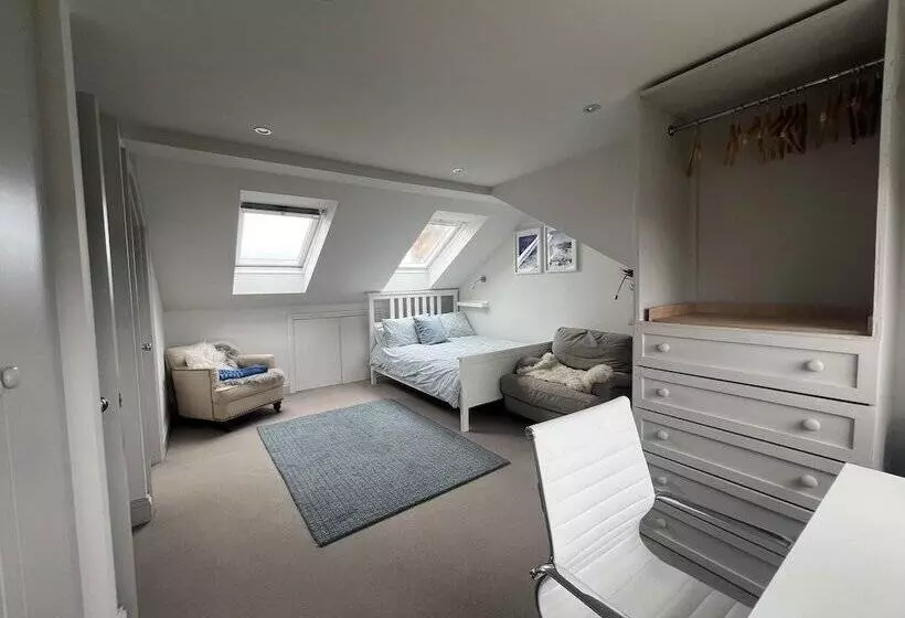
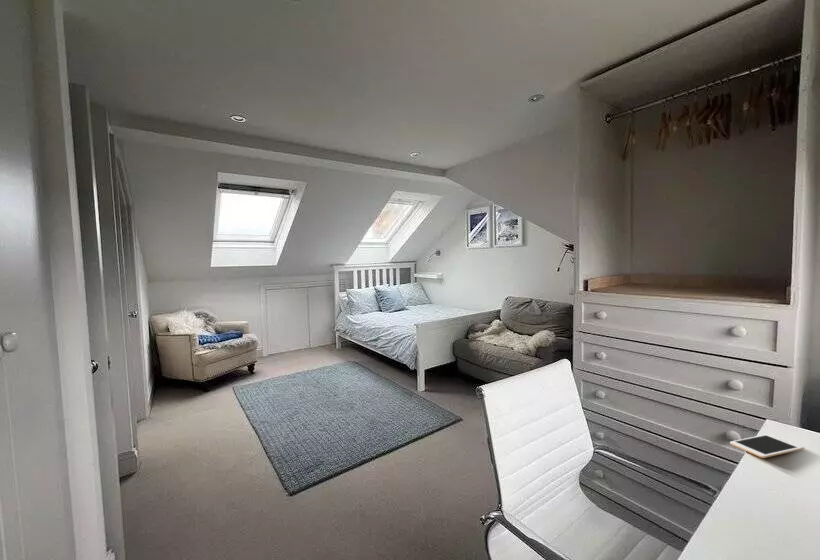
+ cell phone [729,433,805,459]
